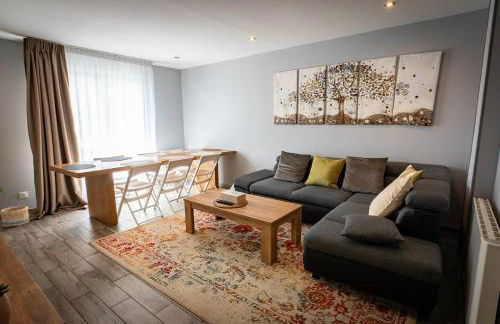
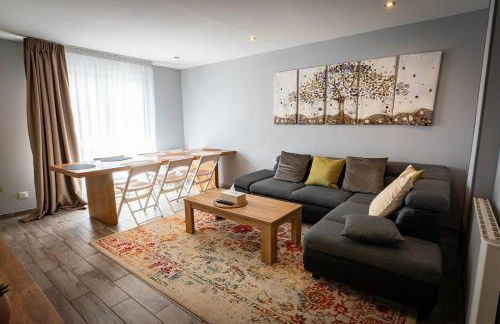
- basket [0,205,30,228]
